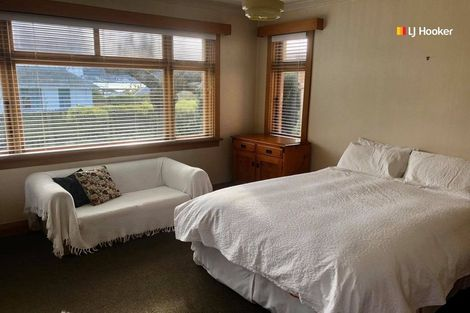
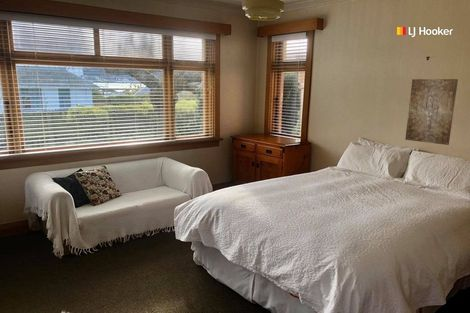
+ wall art [404,78,459,146]
